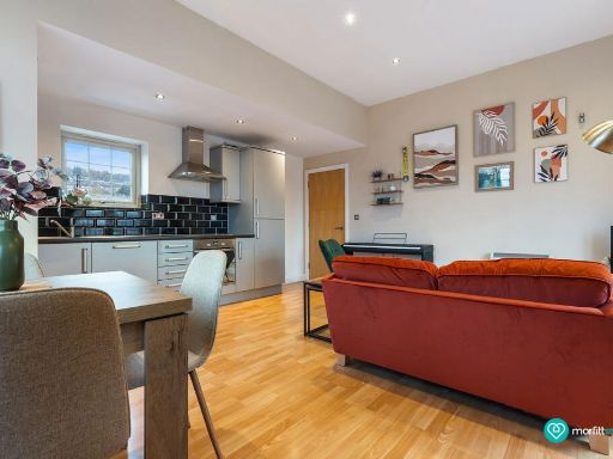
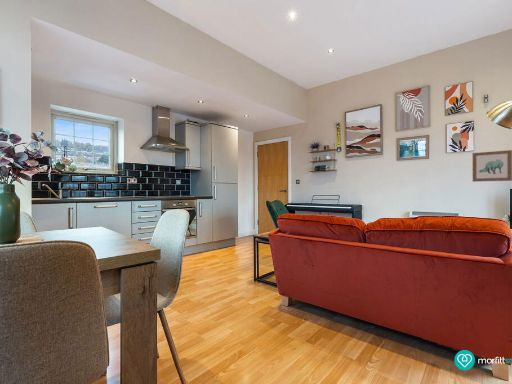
+ wall art [472,149,512,183]
